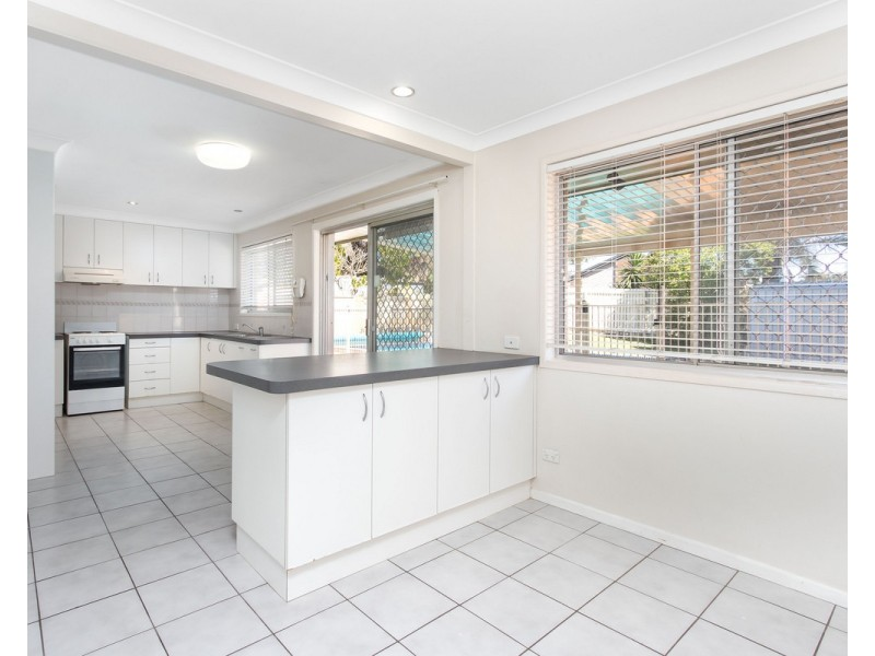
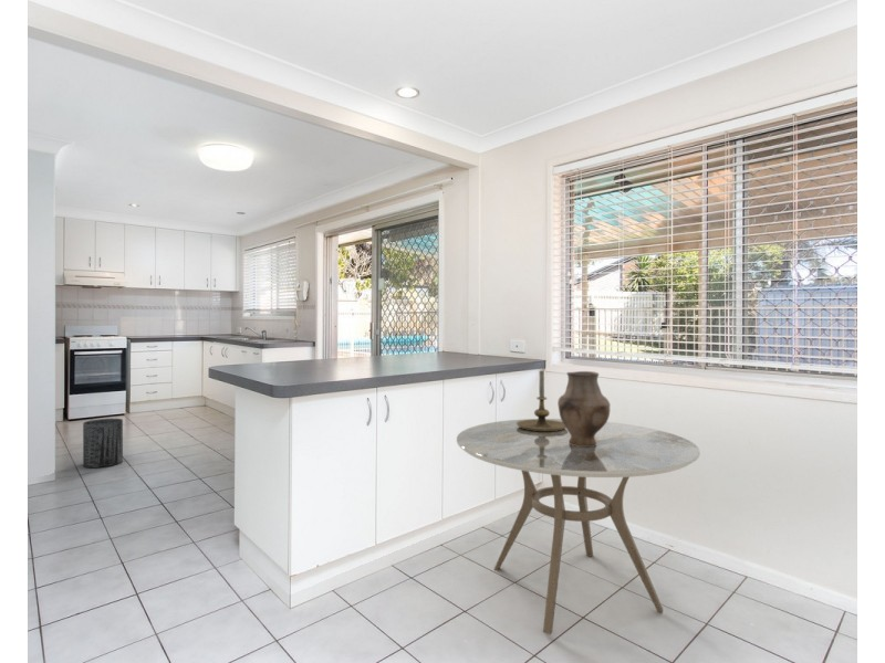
+ trash can [82,418,124,469]
+ candle holder [517,370,565,431]
+ dining table [456,418,701,635]
+ vase [556,370,612,446]
